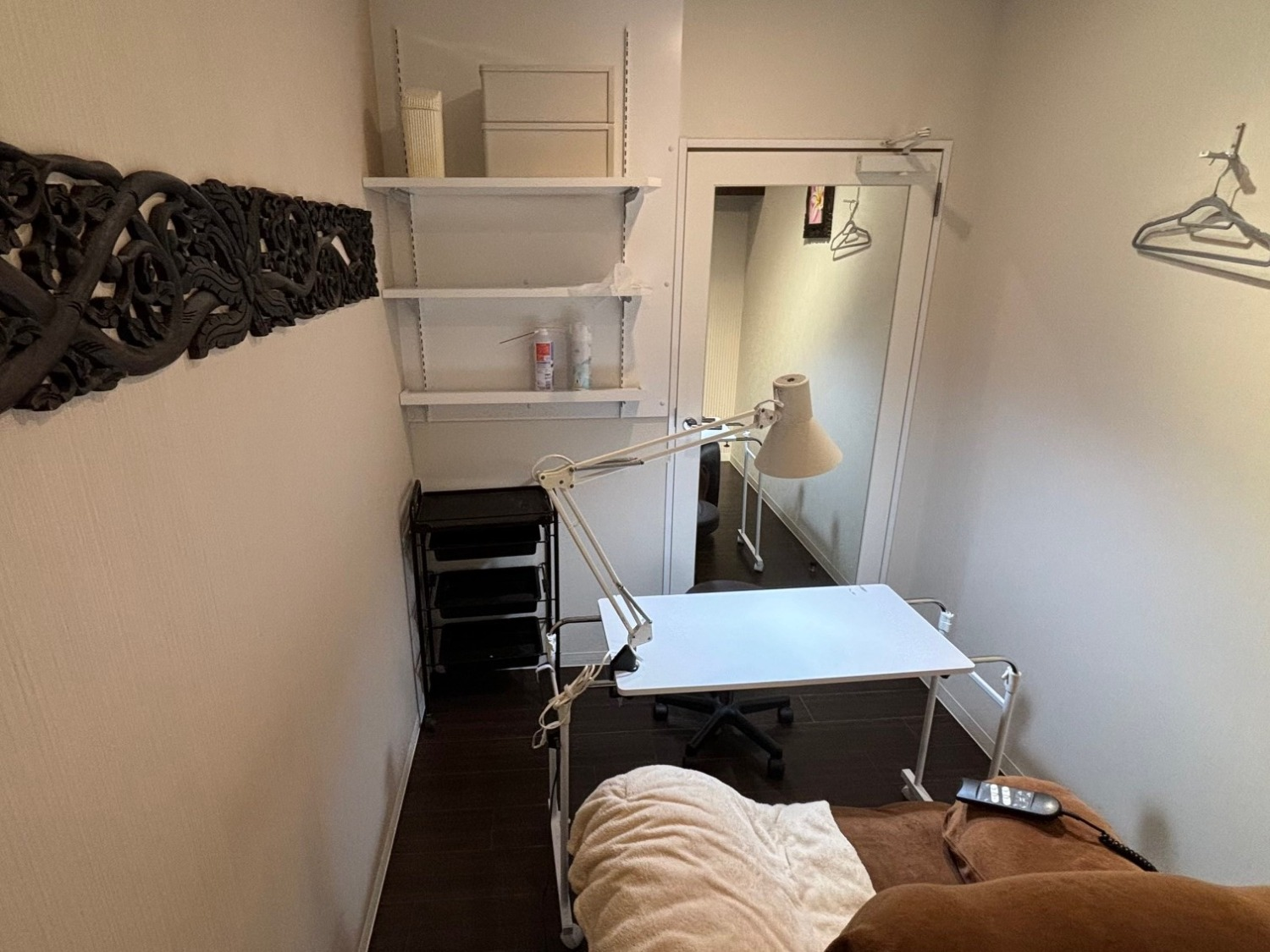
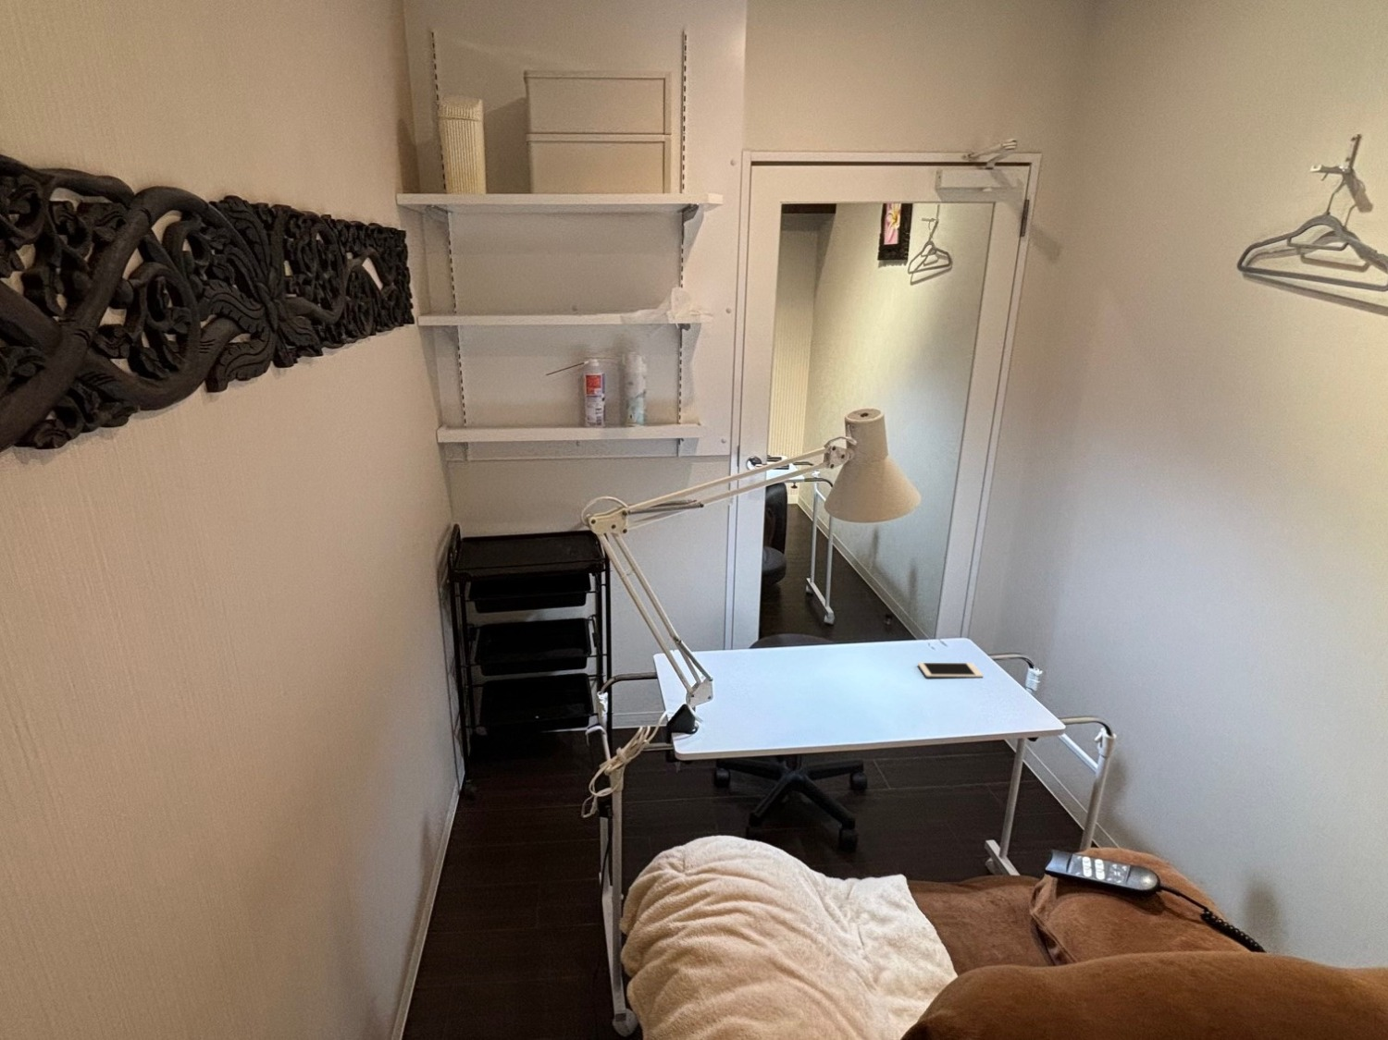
+ cell phone [917,662,985,678]
